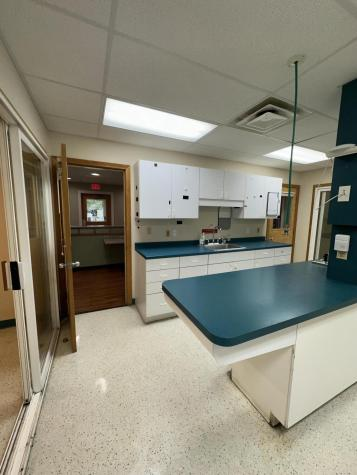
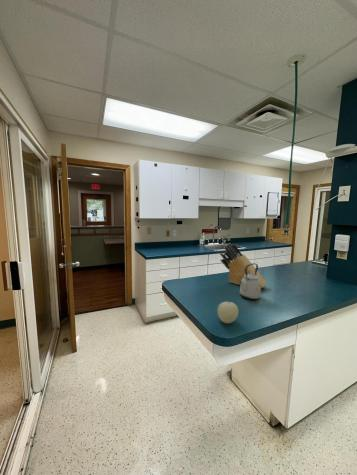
+ knife block [219,242,268,289]
+ fruit [217,301,239,324]
+ kettle [239,262,262,300]
